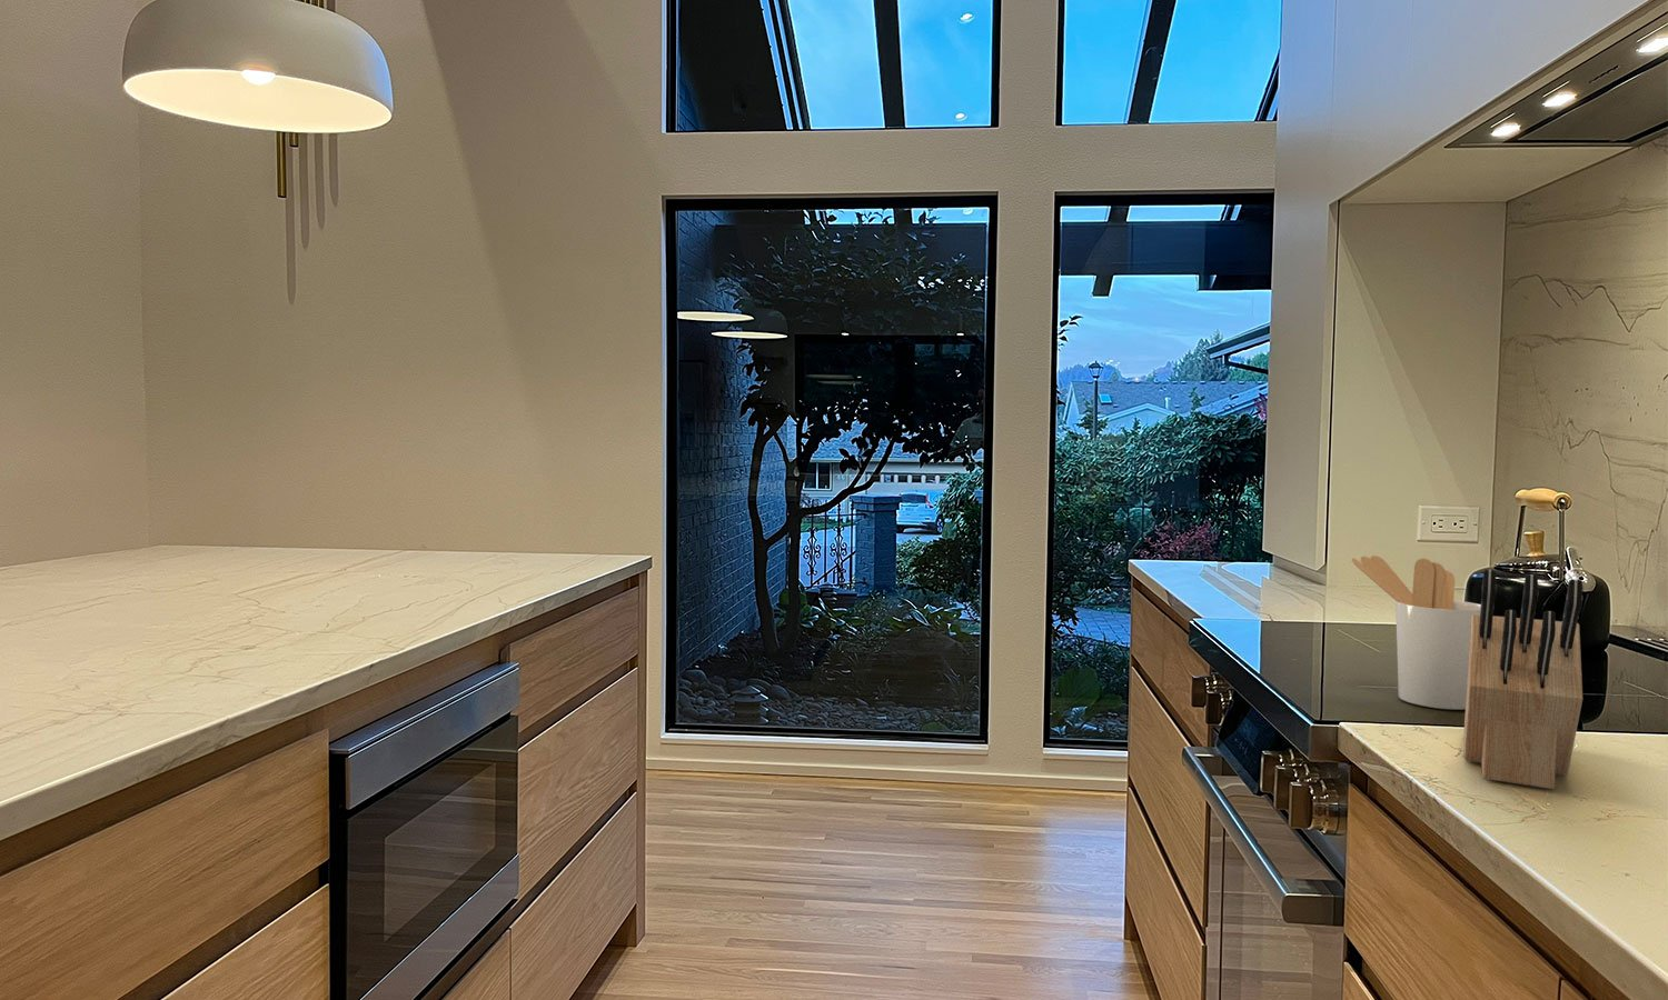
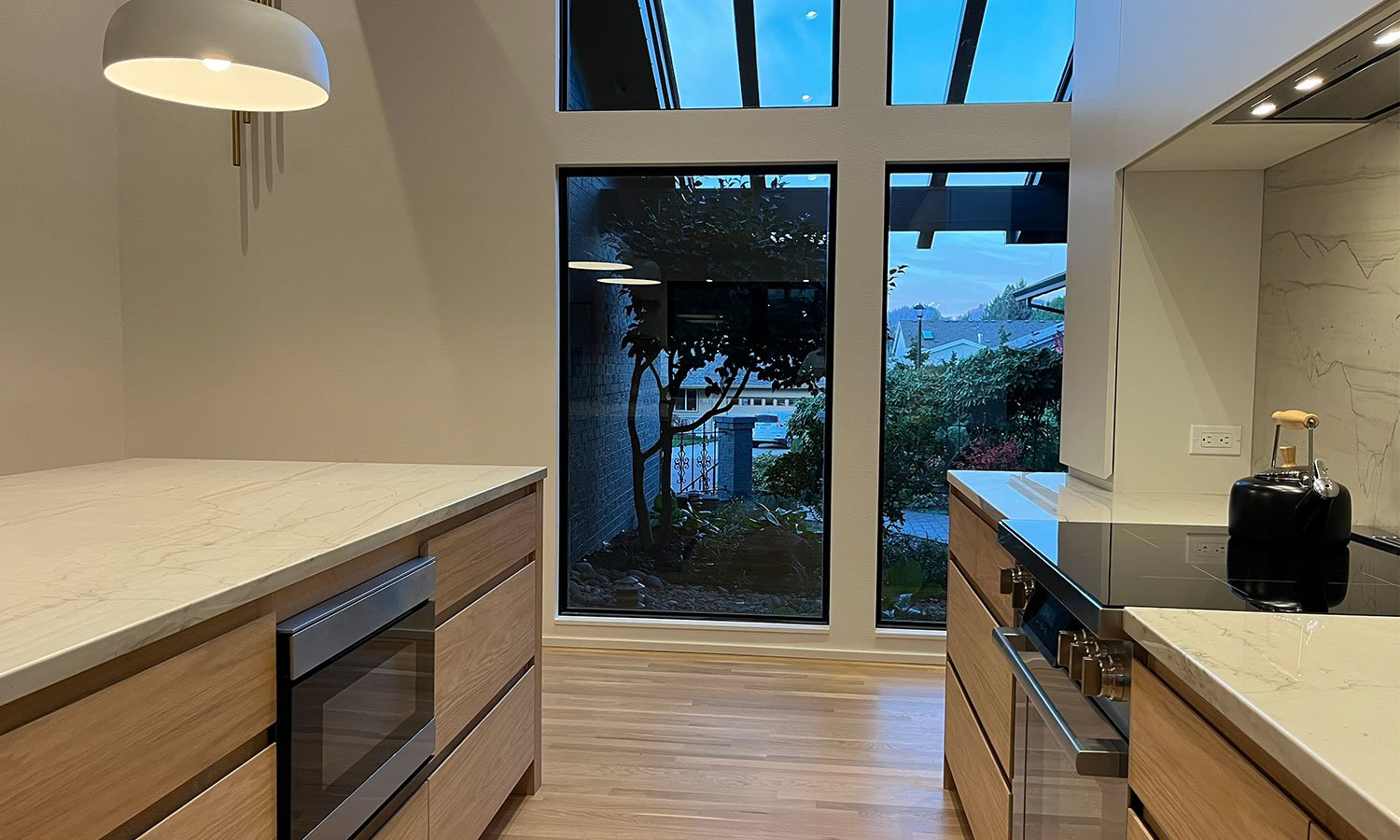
- utensil holder [1350,555,1481,710]
- knife block [1463,569,1583,790]
